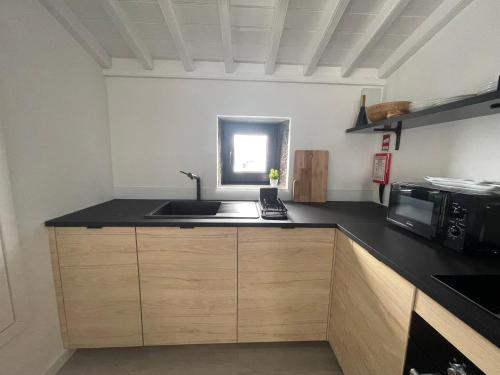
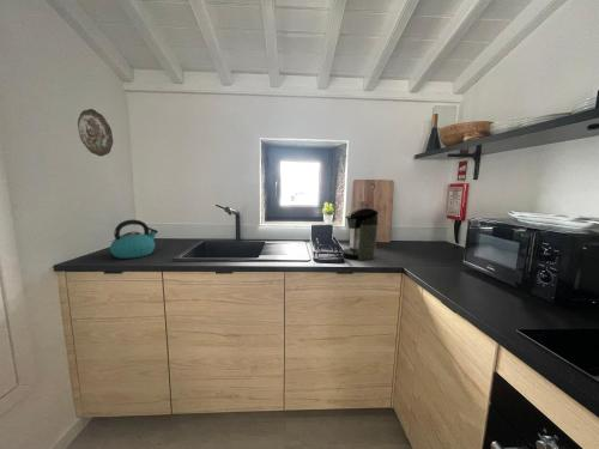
+ decorative plate [77,108,114,158]
+ coffee maker [341,207,380,262]
+ kettle [109,219,159,260]
